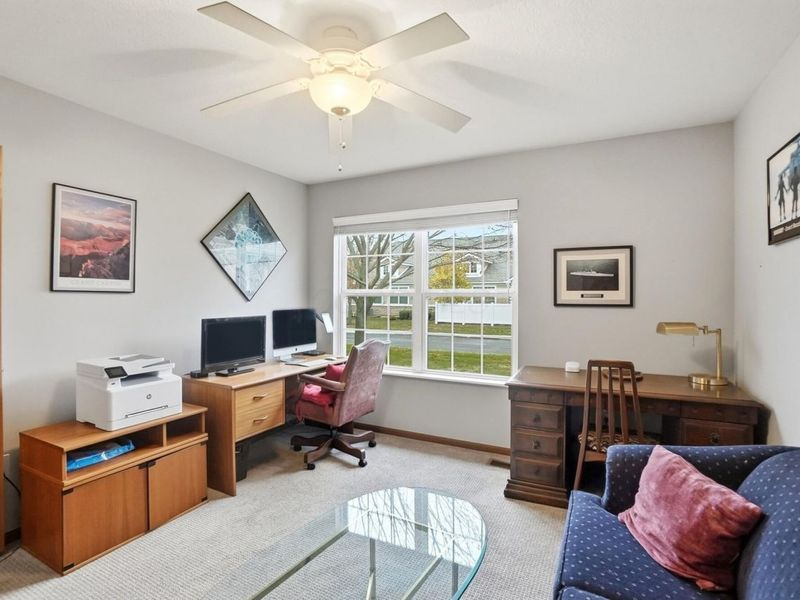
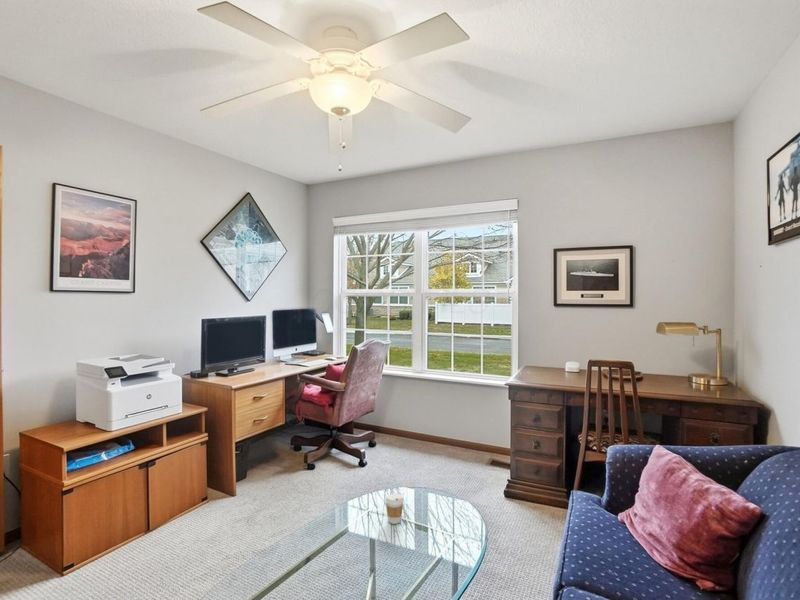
+ coffee cup [385,492,405,525]
